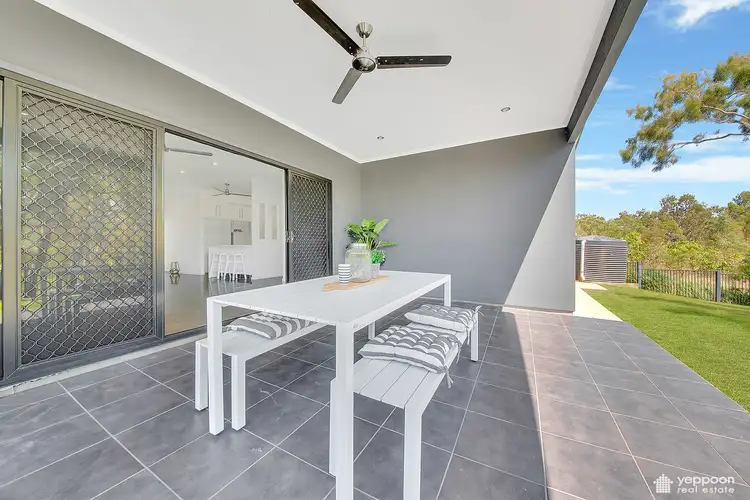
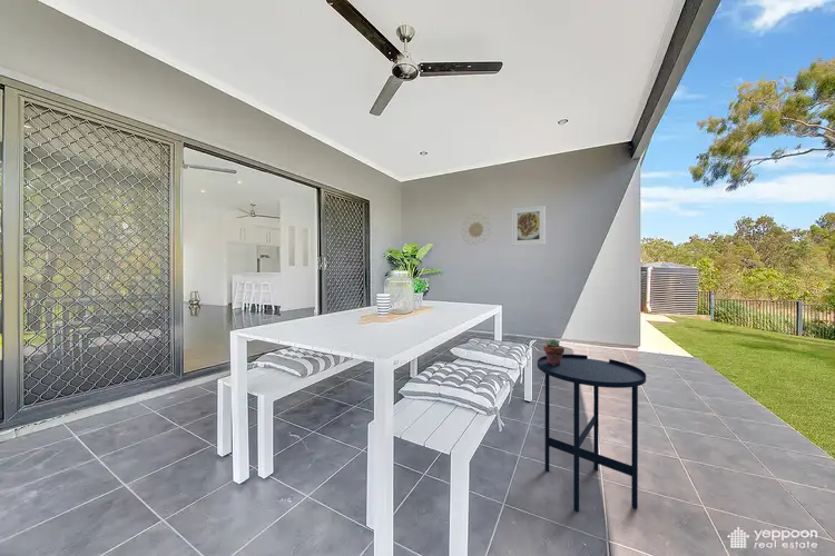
+ side table [537,354,647,513]
+ decorative wall piece [460,214,492,246]
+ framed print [511,205,546,247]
+ potted succulent [542,338,566,366]
